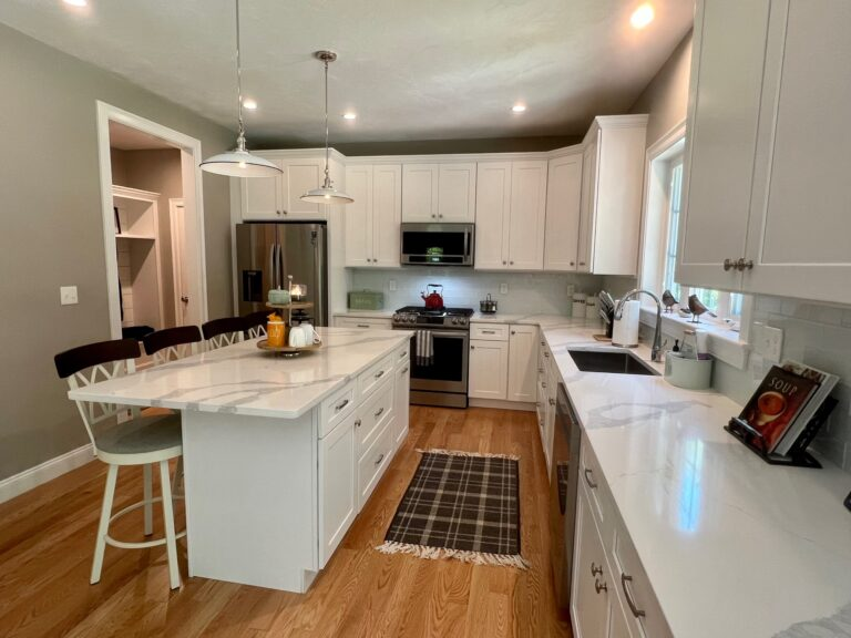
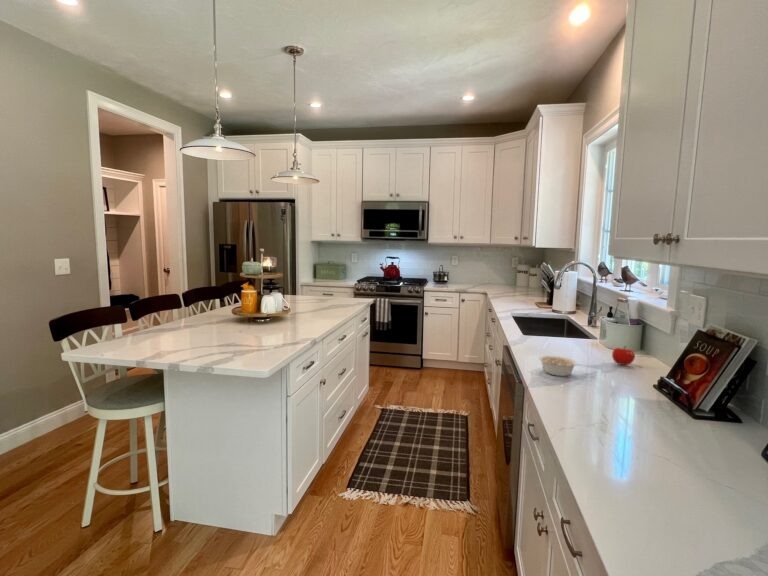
+ apple [611,345,636,366]
+ legume [538,355,582,377]
